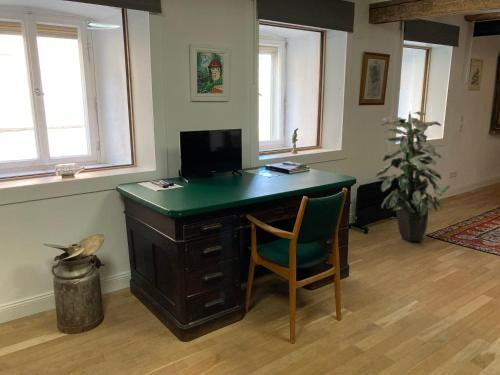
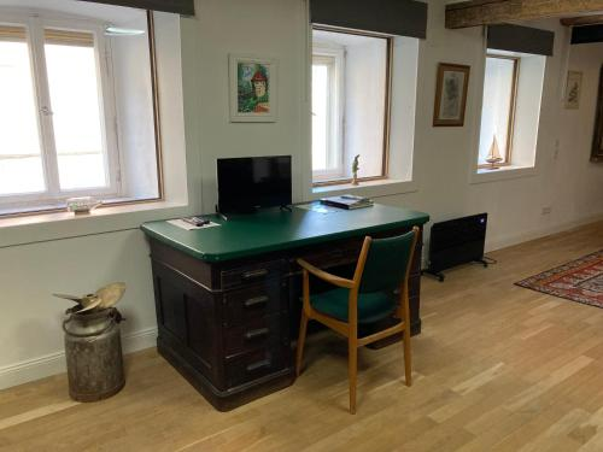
- indoor plant [375,110,451,242]
